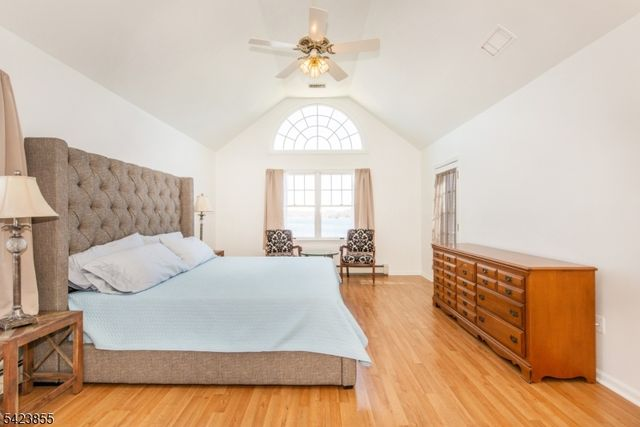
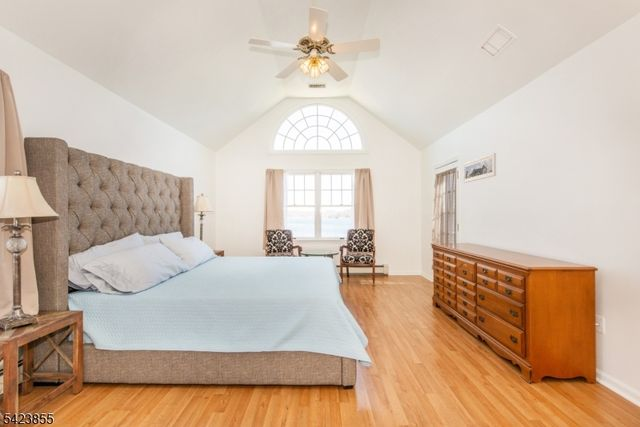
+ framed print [462,152,497,184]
